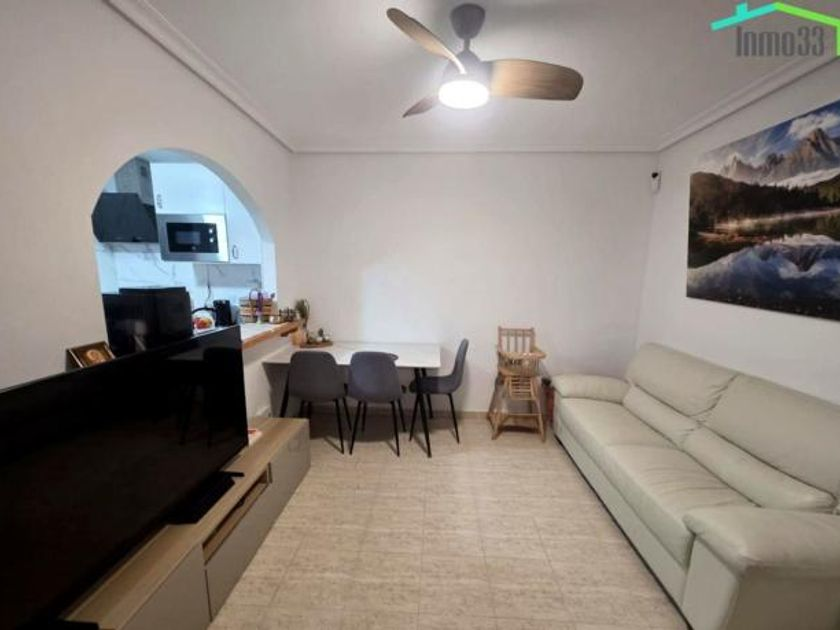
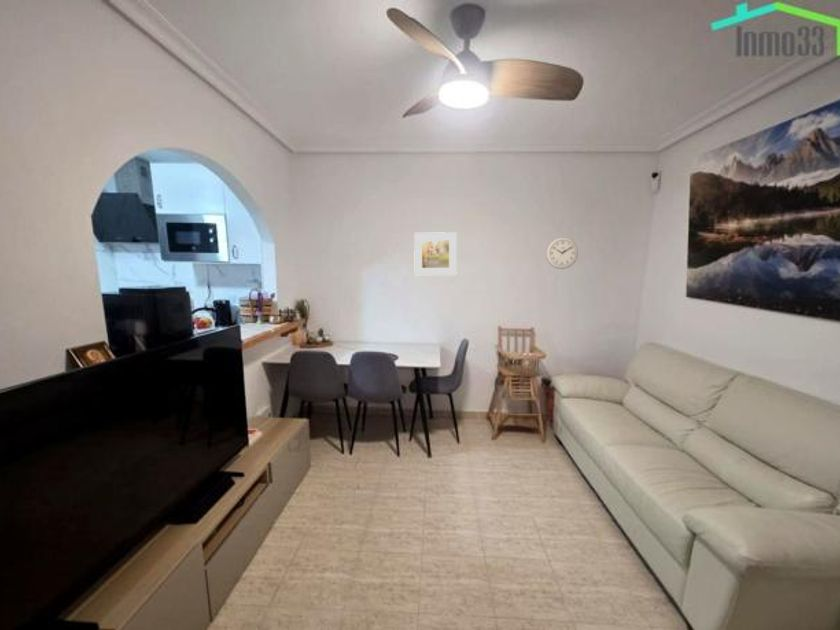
+ wall clock [545,236,579,270]
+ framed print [413,231,458,276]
